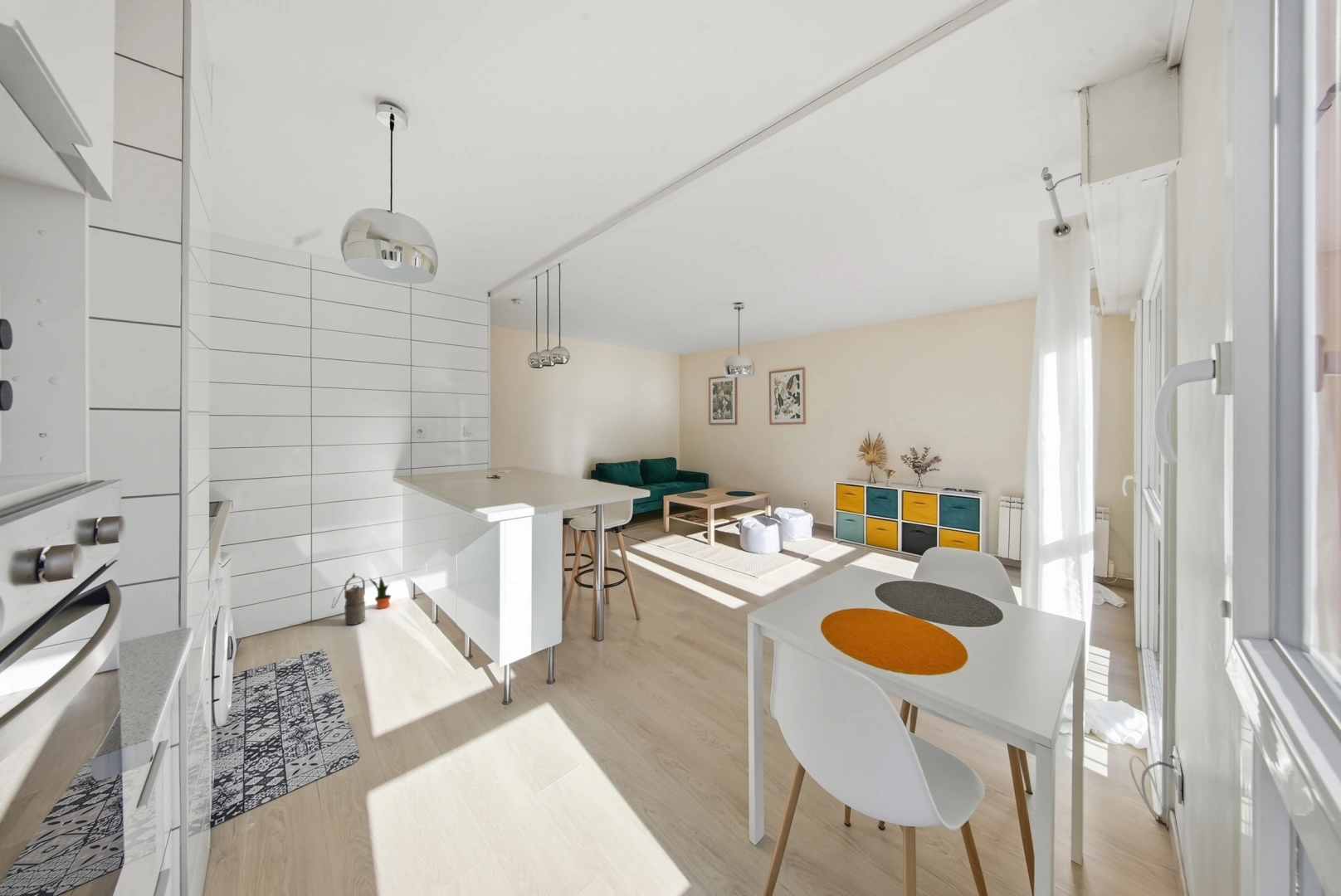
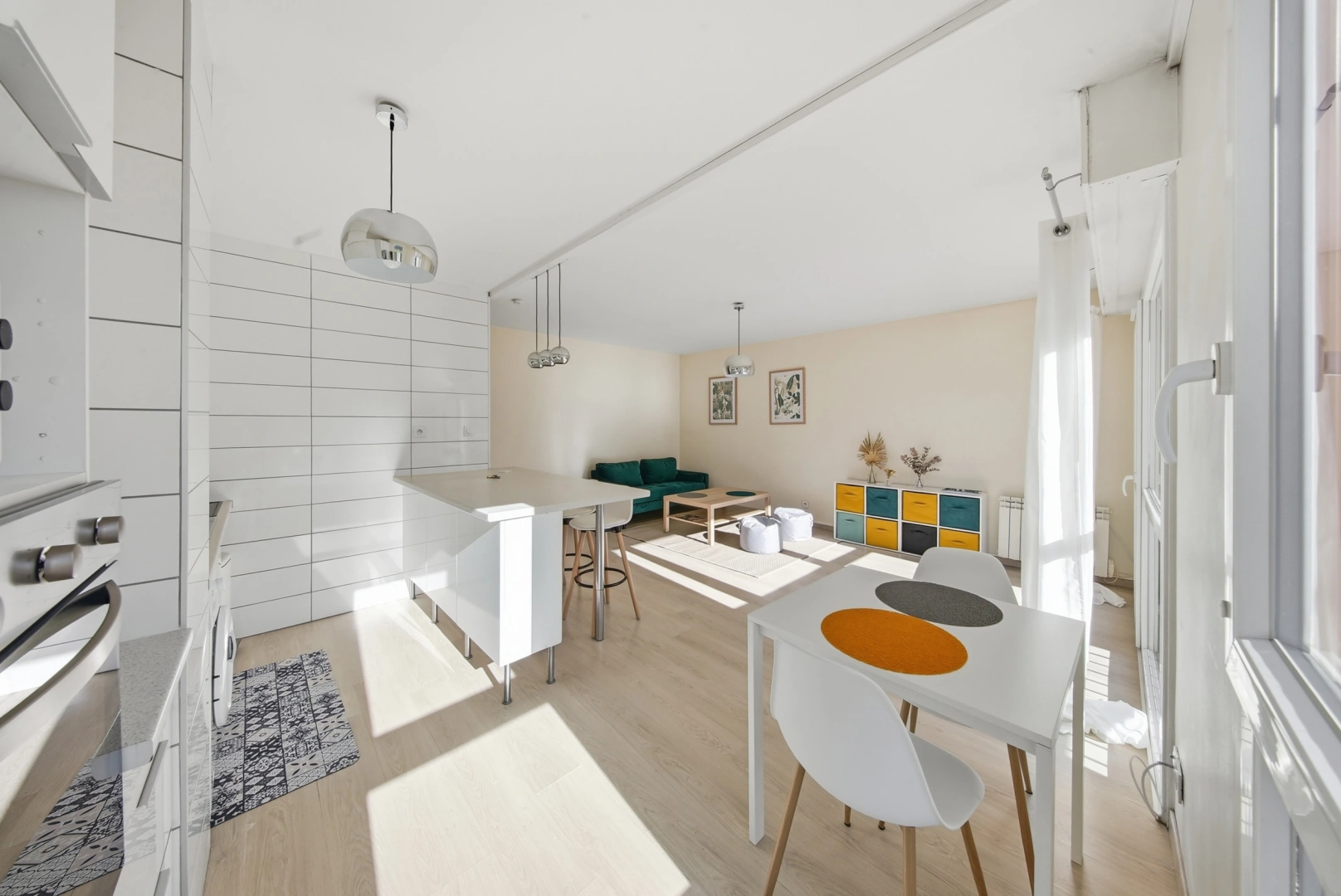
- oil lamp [330,572,366,626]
- potted plant [368,576,392,610]
